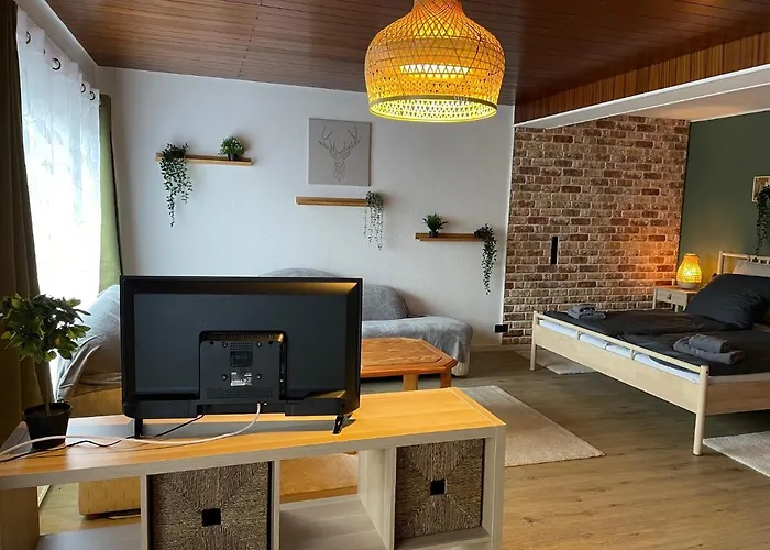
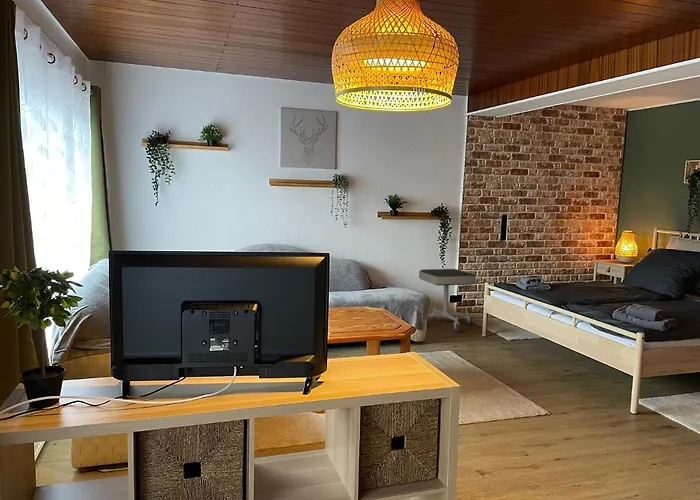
+ stool [418,268,477,333]
